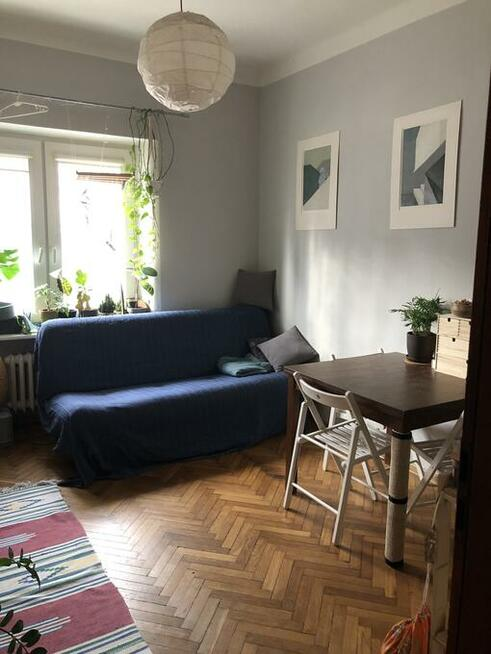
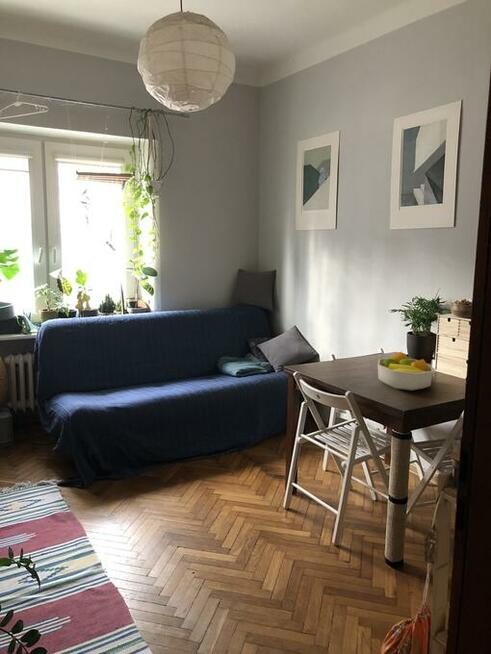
+ fruit bowl [377,351,434,392]
